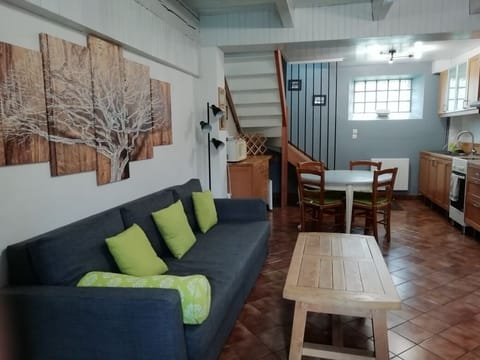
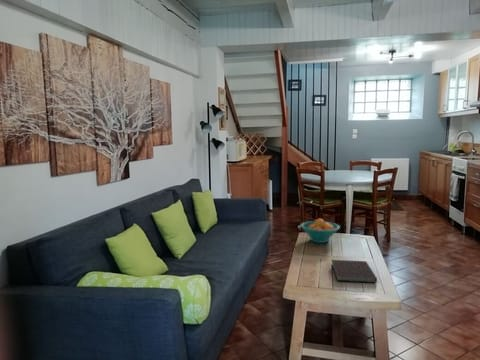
+ notebook [330,259,378,284]
+ fruit bowl [300,218,341,244]
